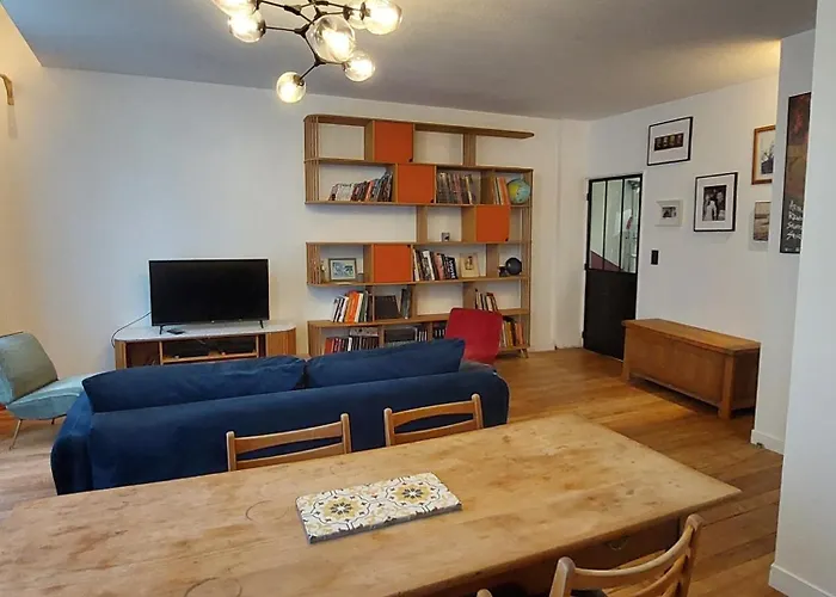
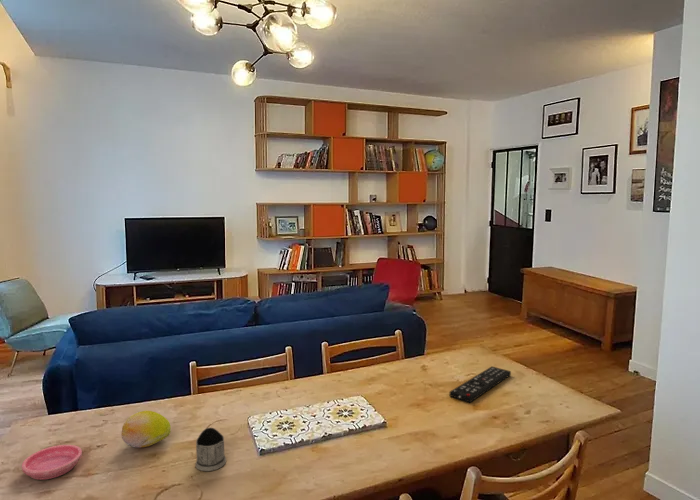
+ tea glass holder [194,426,227,472]
+ saucer [21,444,83,481]
+ remote control [448,366,512,403]
+ fruit [120,410,172,449]
